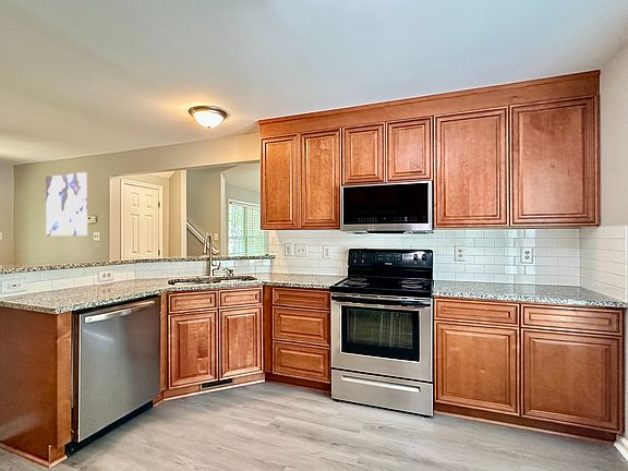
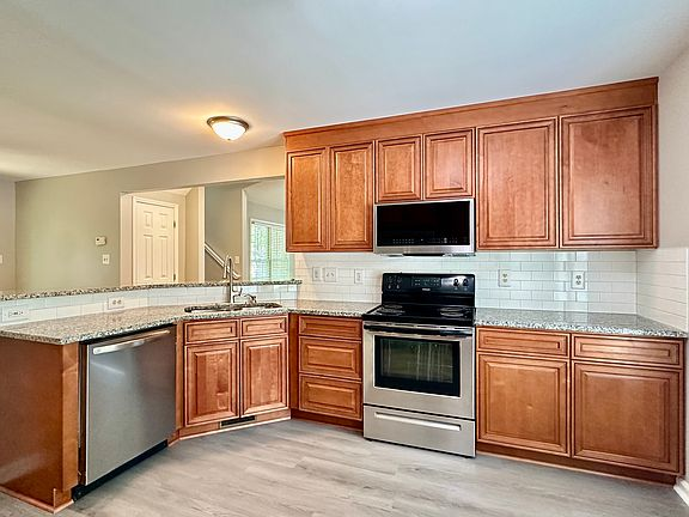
- wall art [45,171,88,237]
